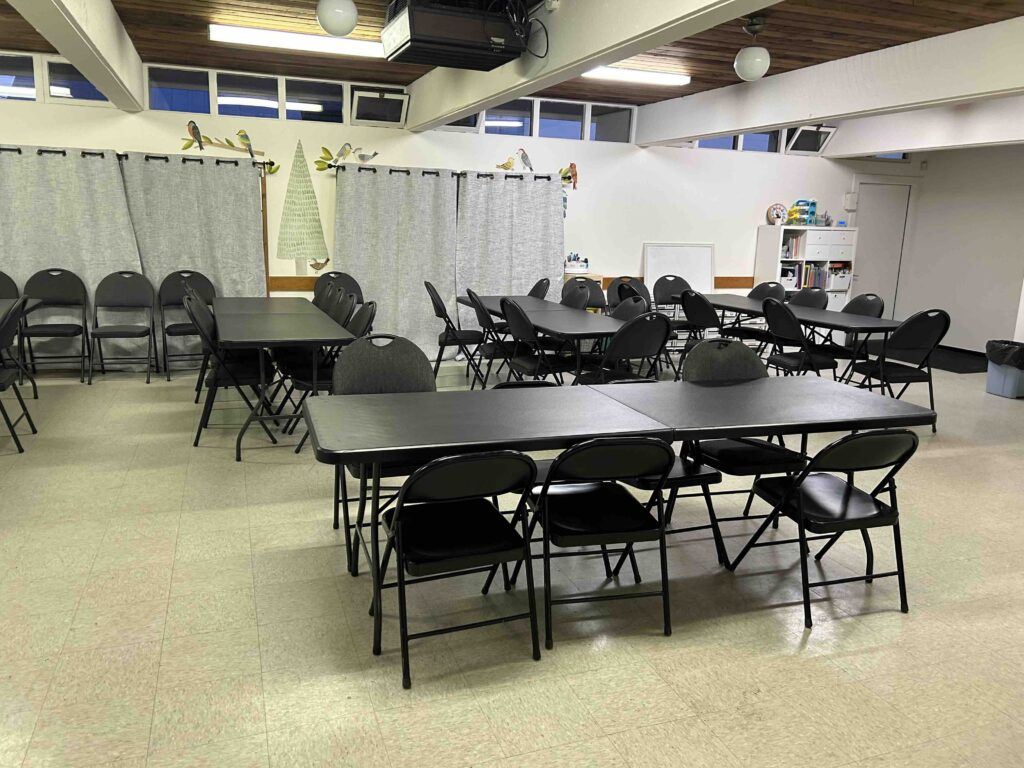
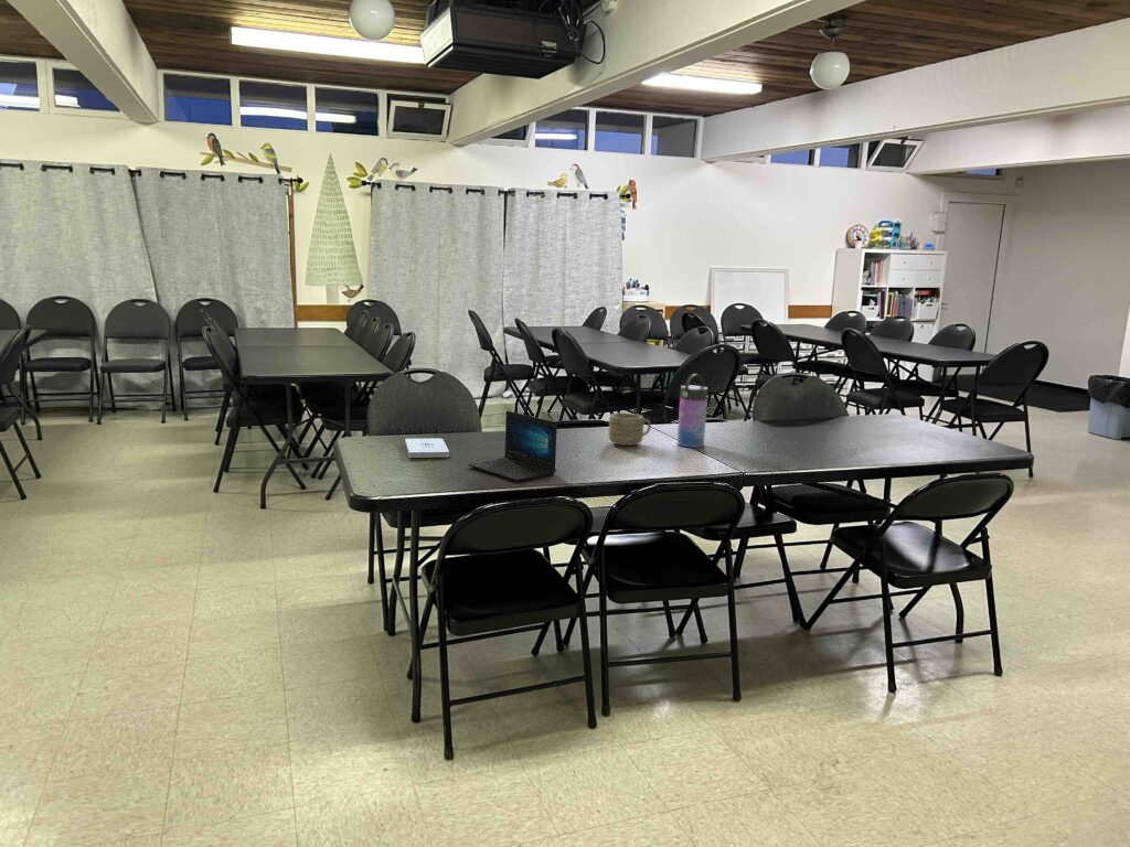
+ water bottle [676,373,708,449]
+ notepad [404,438,450,459]
+ mug [608,411,652,447]
+ laptop [467,410,558,482]
